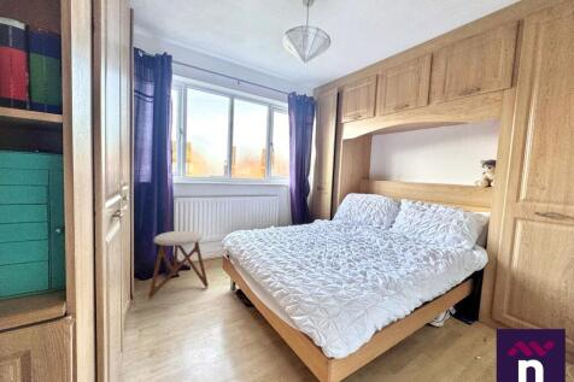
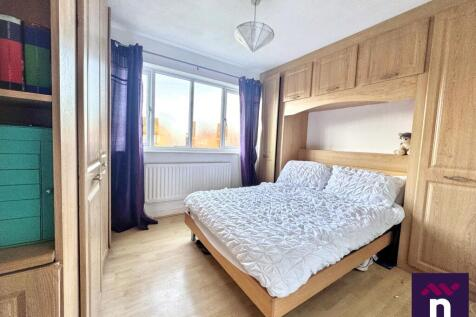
- stool [147,230,210,299]
